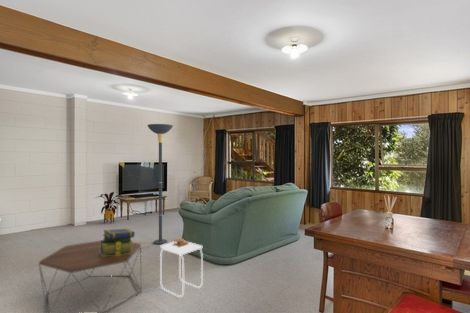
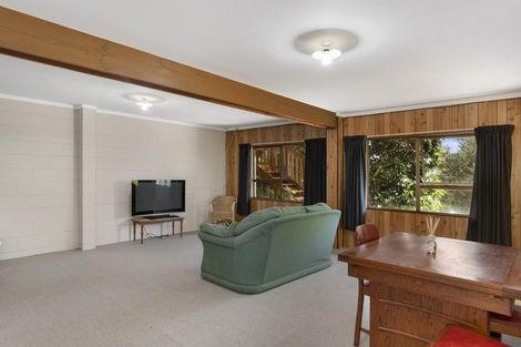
- stack of books [100,227,136,256]
- side table [159,238,204,298]
- coffee table [38,239,143,313]
- floor lamp [147,123,174,245]
- house plant [95,191,125,224]
